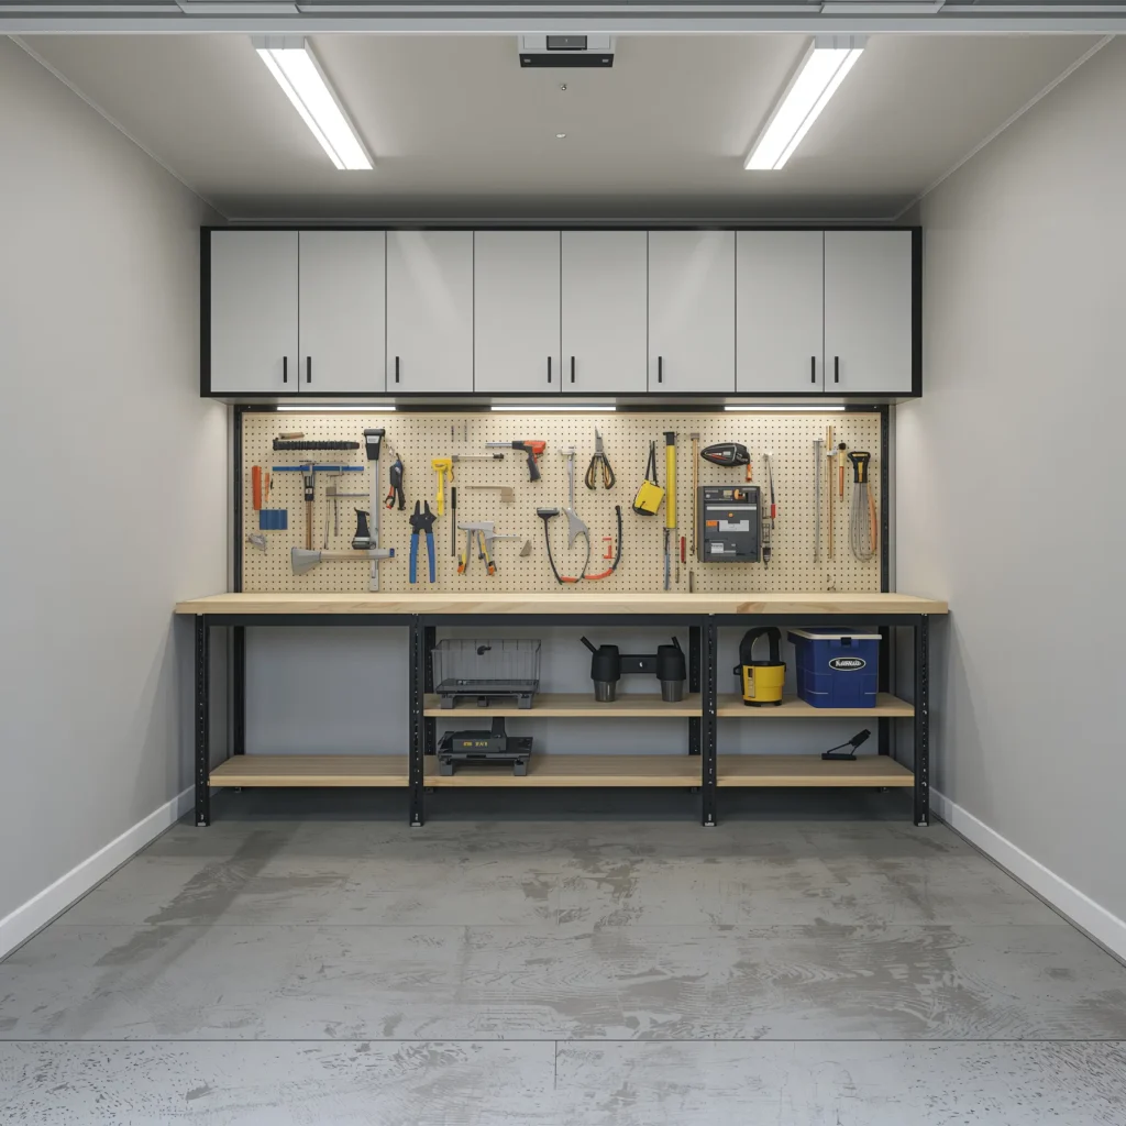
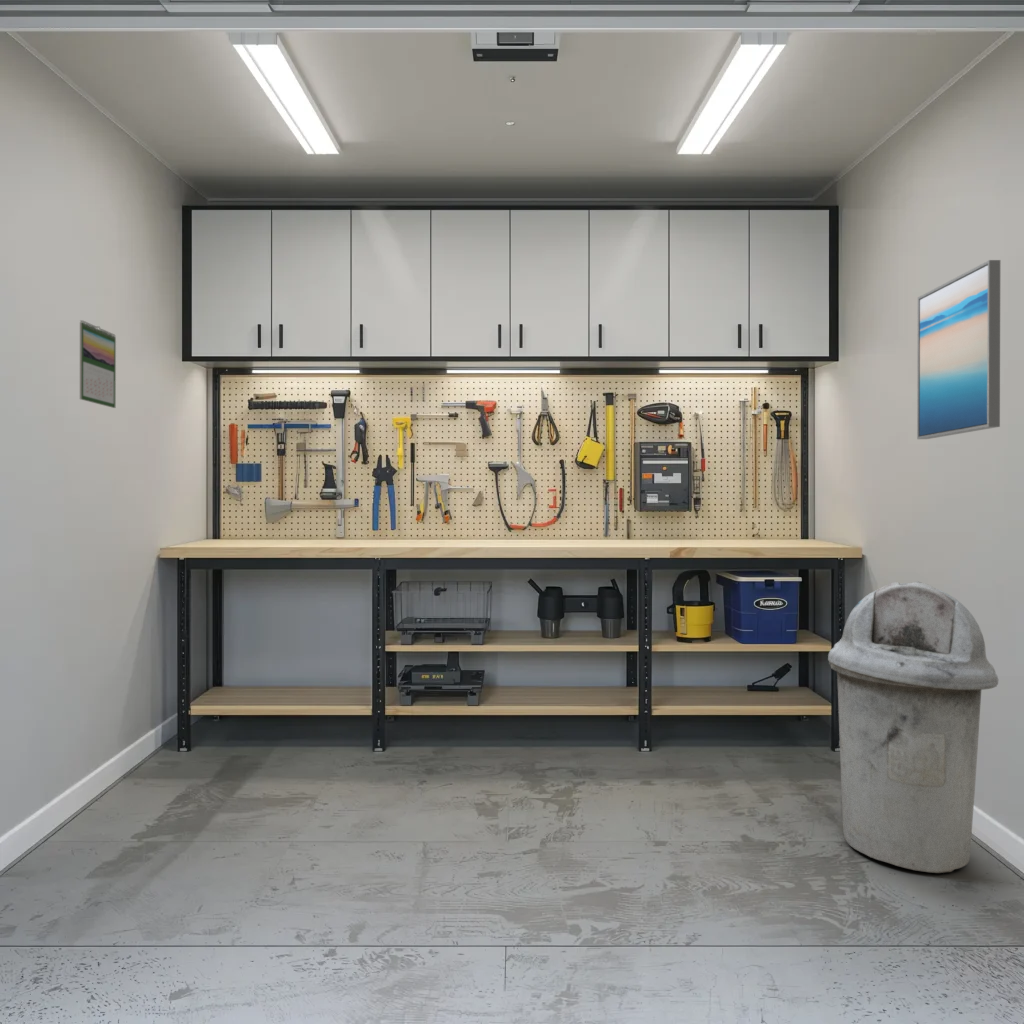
+ trash can [827,580,999,874]
+ calendar [79,319,117,409]
+ wall art [916,259,1001,440]
